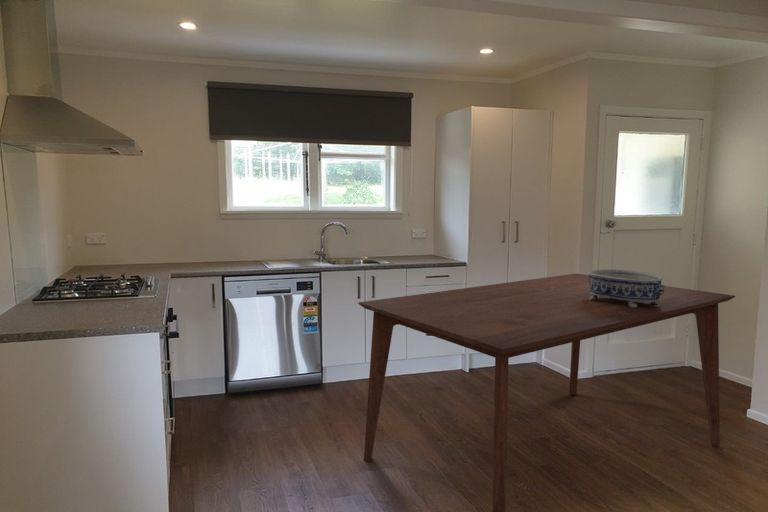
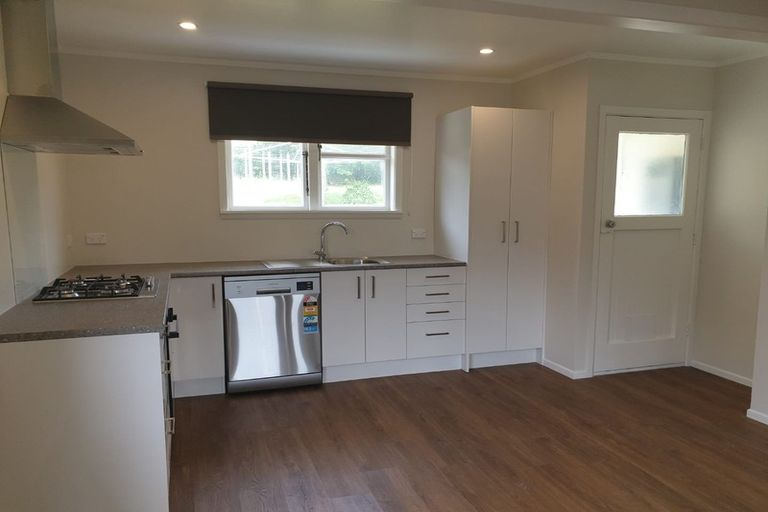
- dining table [357,272,736,512]
- decorative bowl [588,268,665,308]
